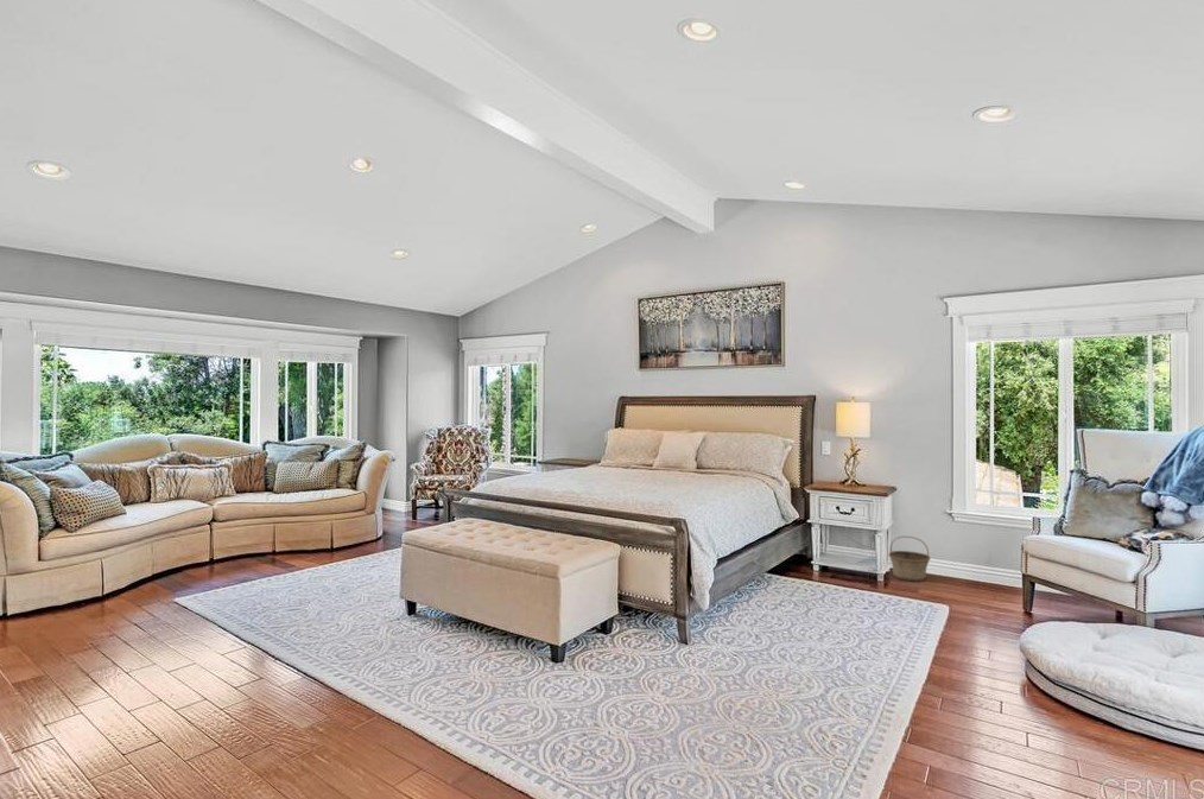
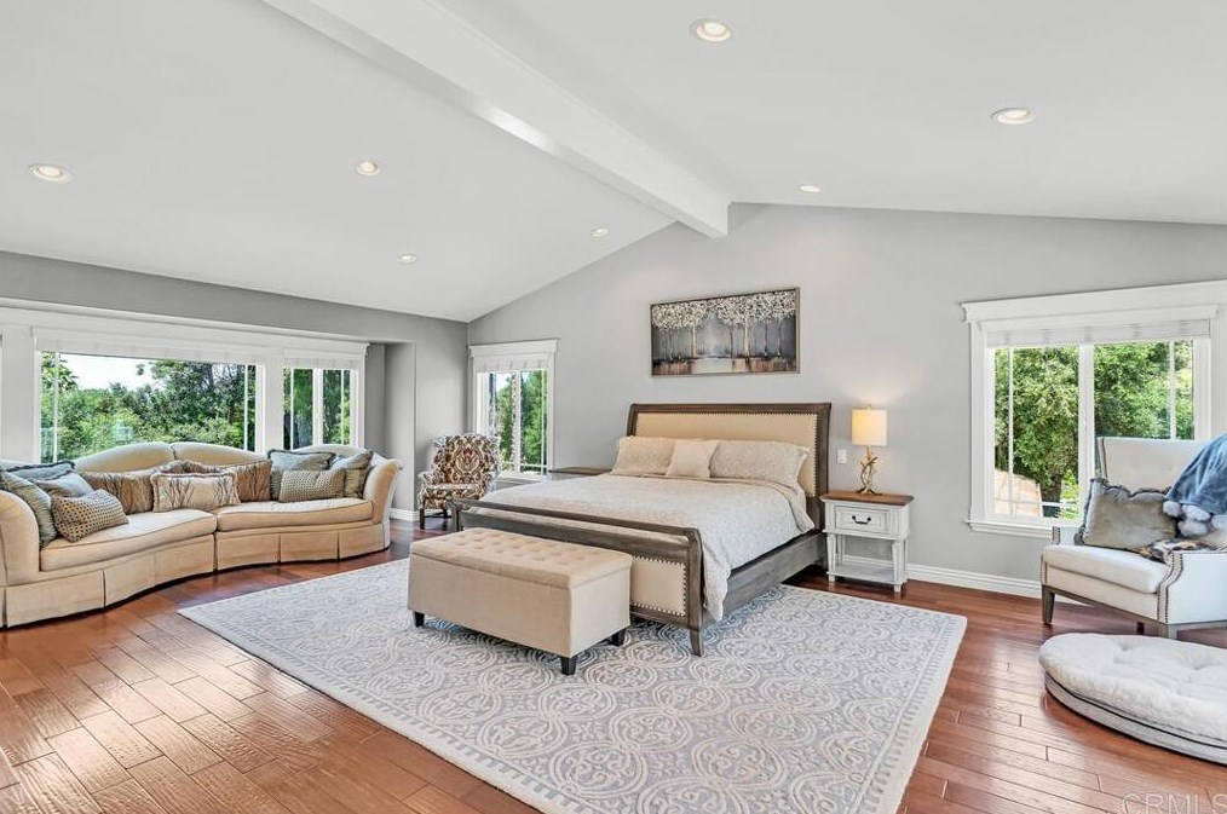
- basket [887,535,932,583]
